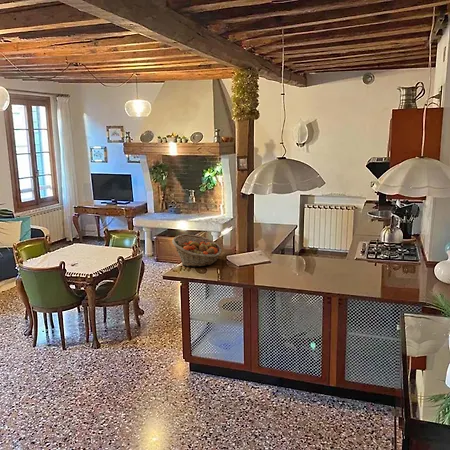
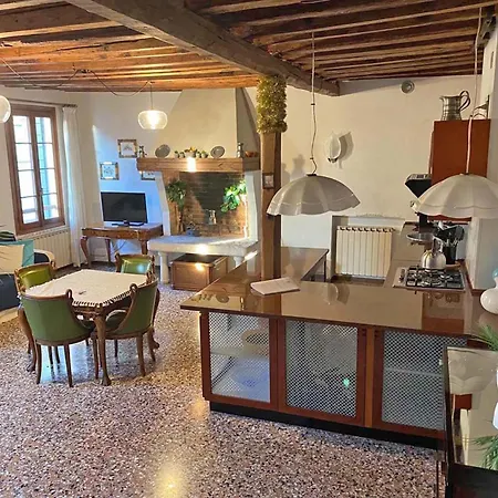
- fruit basket [171,233,223,268]
